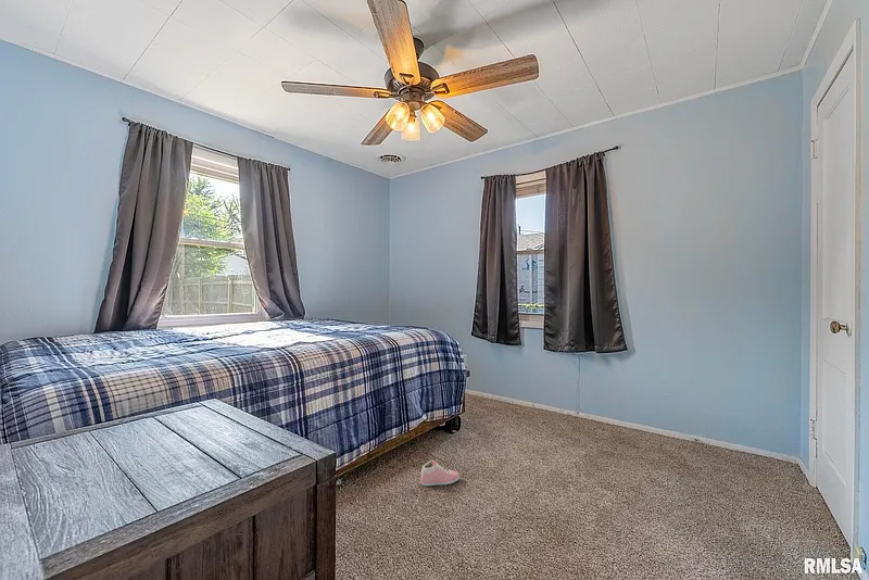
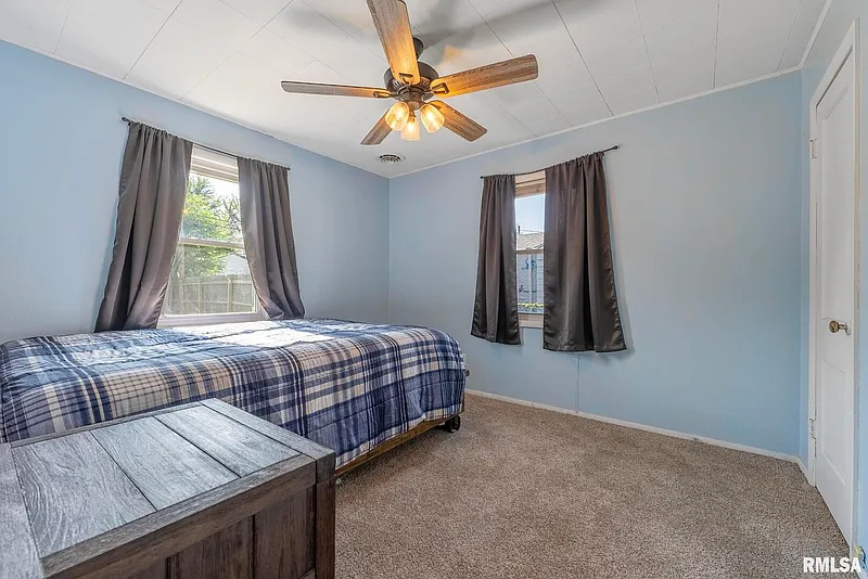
- sneaker [419,459,461,487]
